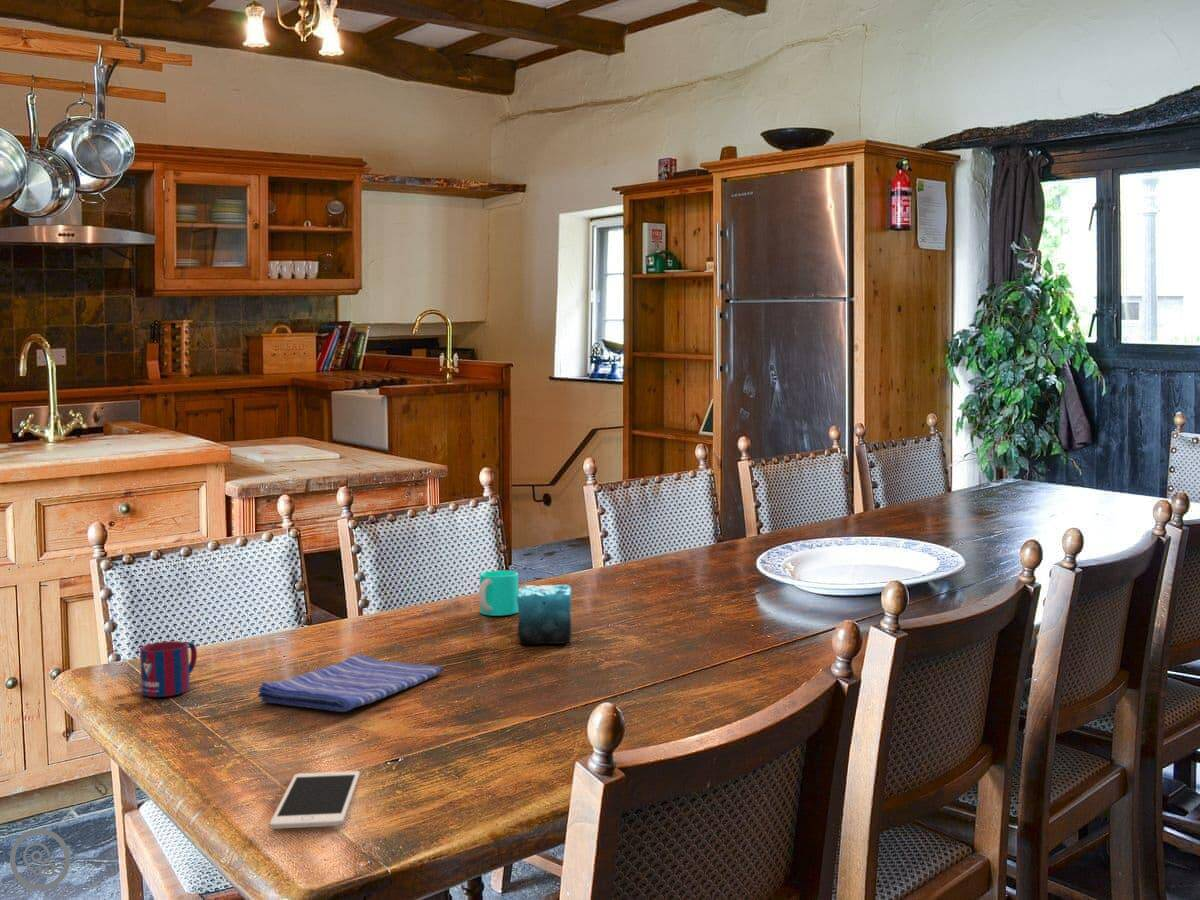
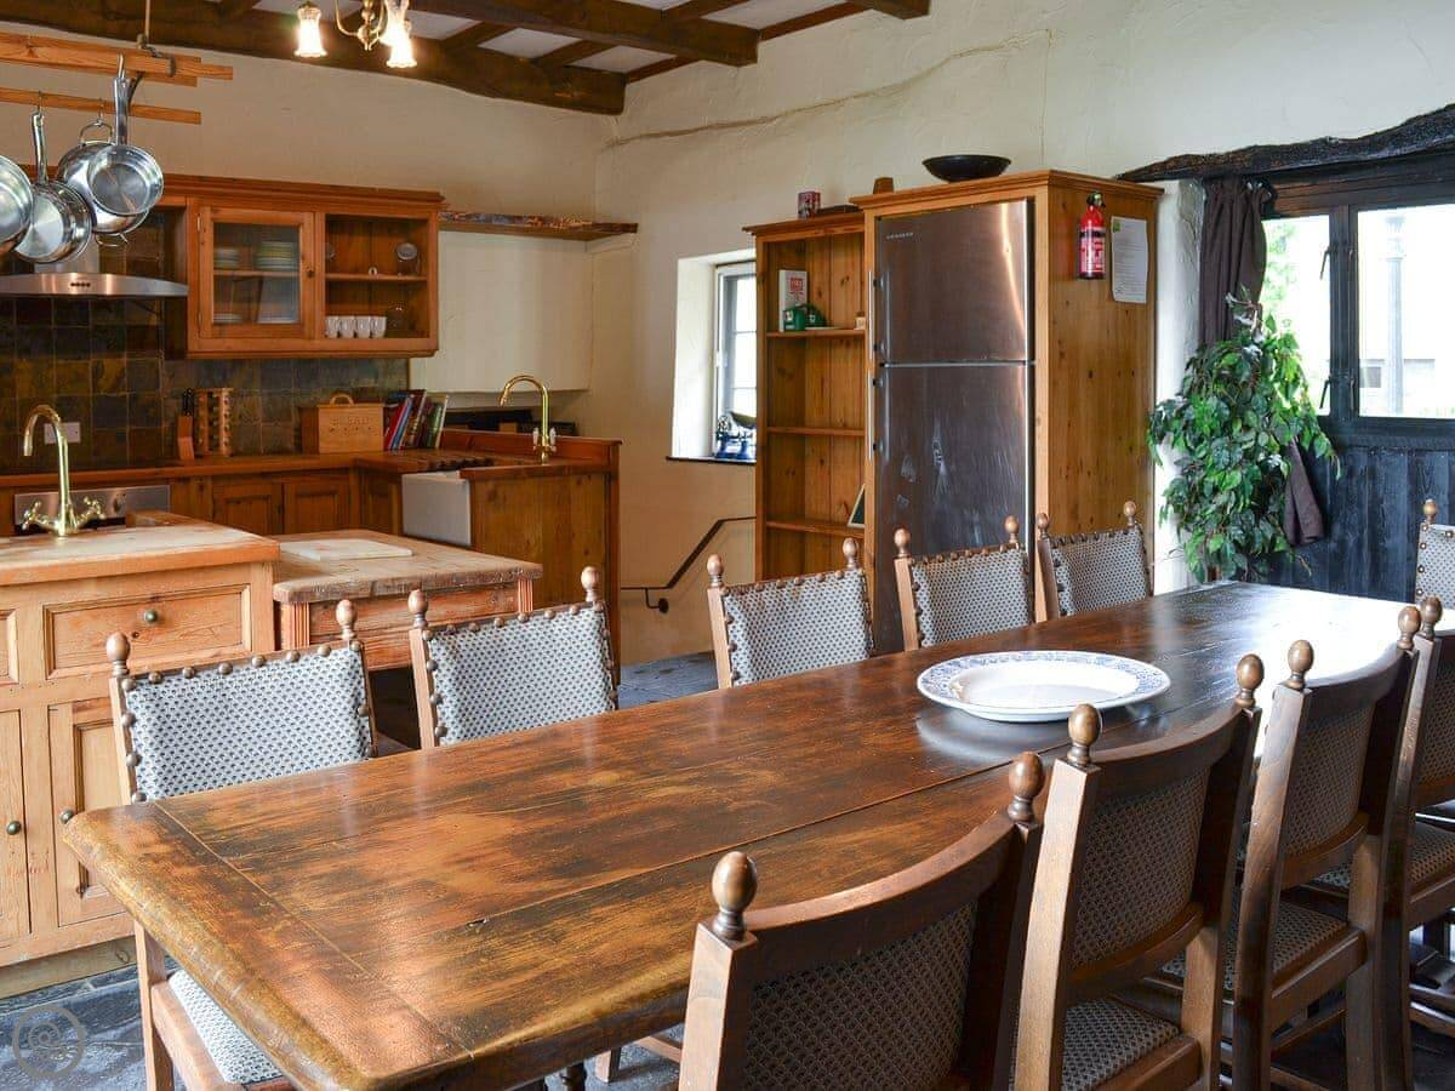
- mug [139,640,198,698]
- cell phone [269,770,361,830]
- cup [478,570,519,617]
- candle [517,571,573,645]
- dish towel [257,653,444,713]
